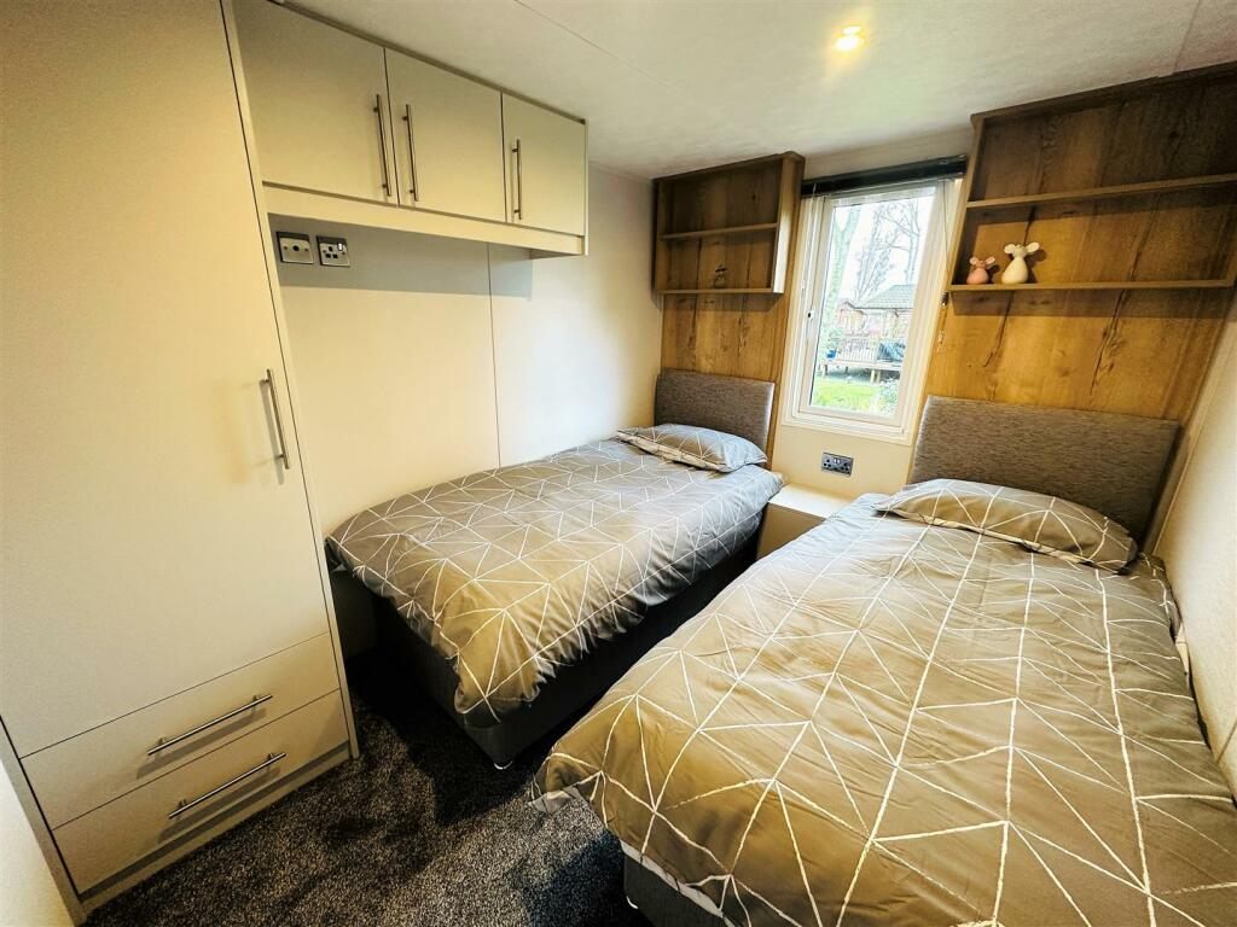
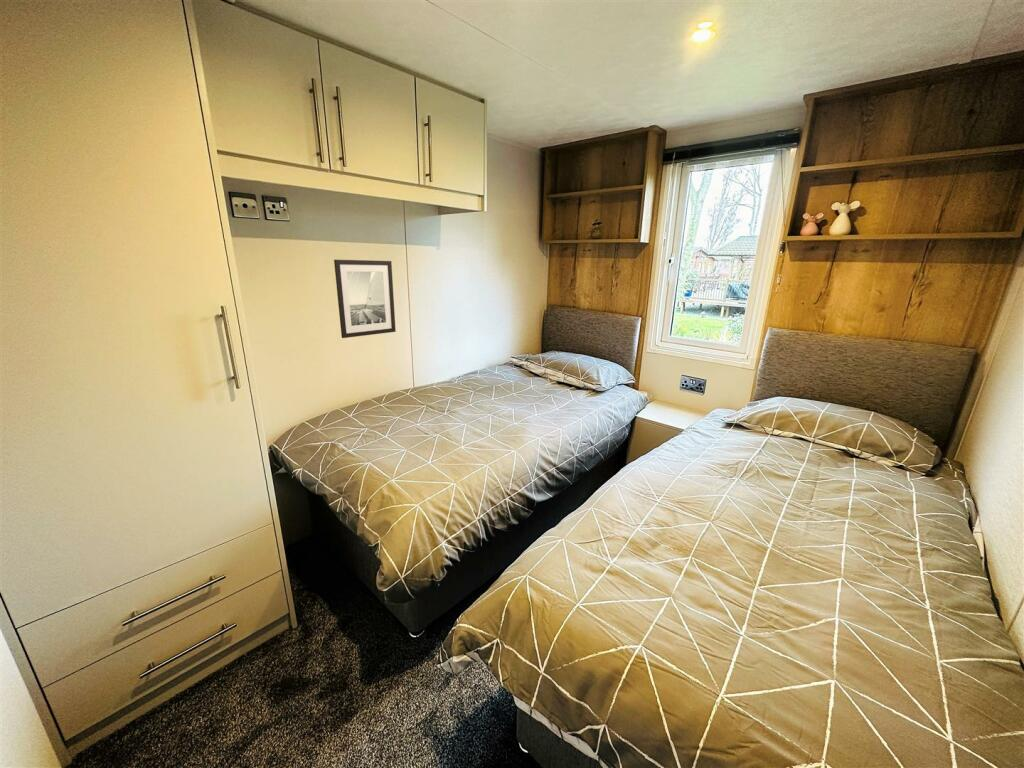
+ wall art [333,259,397,339]
